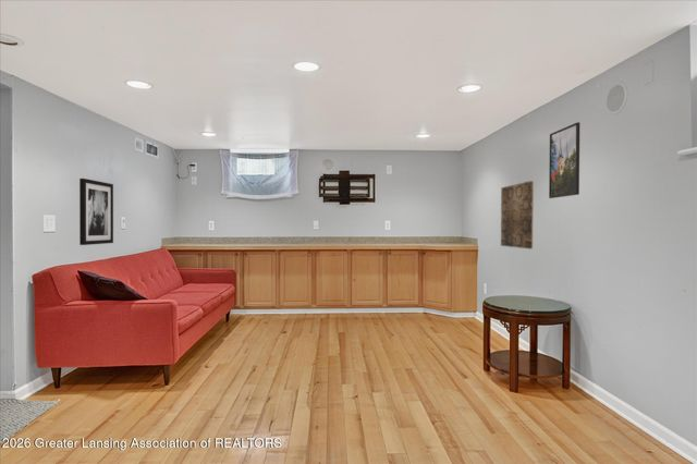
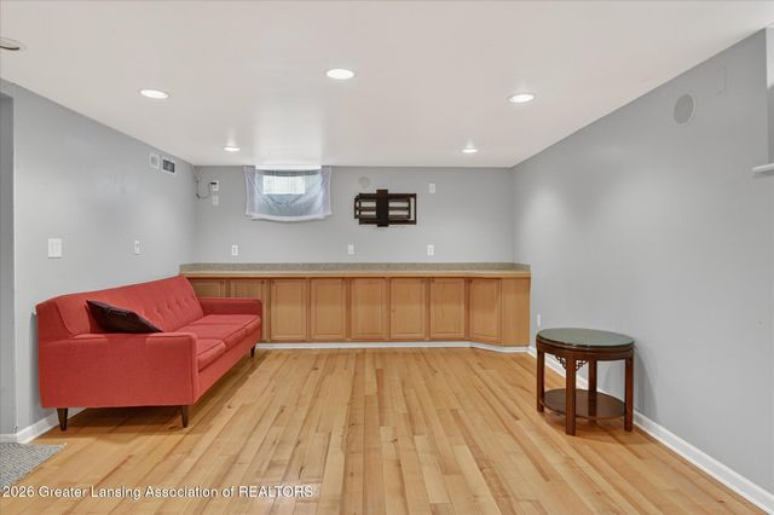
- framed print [548,121,580,199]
- wall art [78,178,114,246]
- wall art [500,180,535,249]
